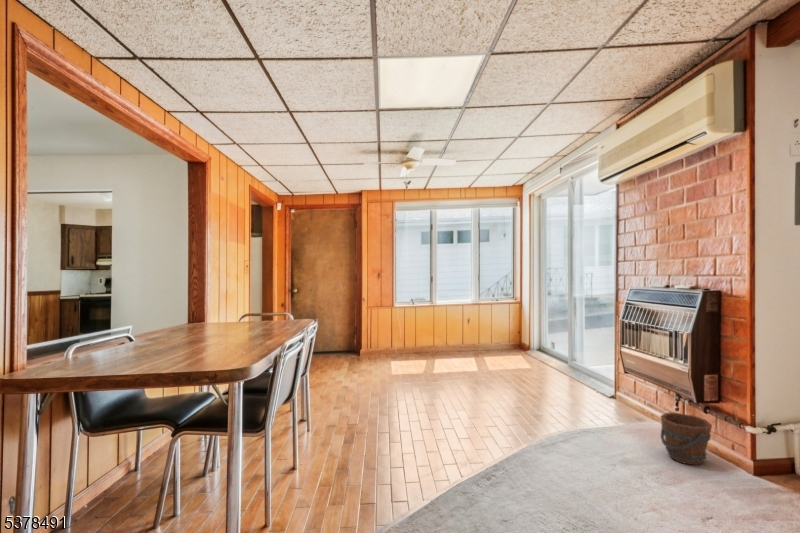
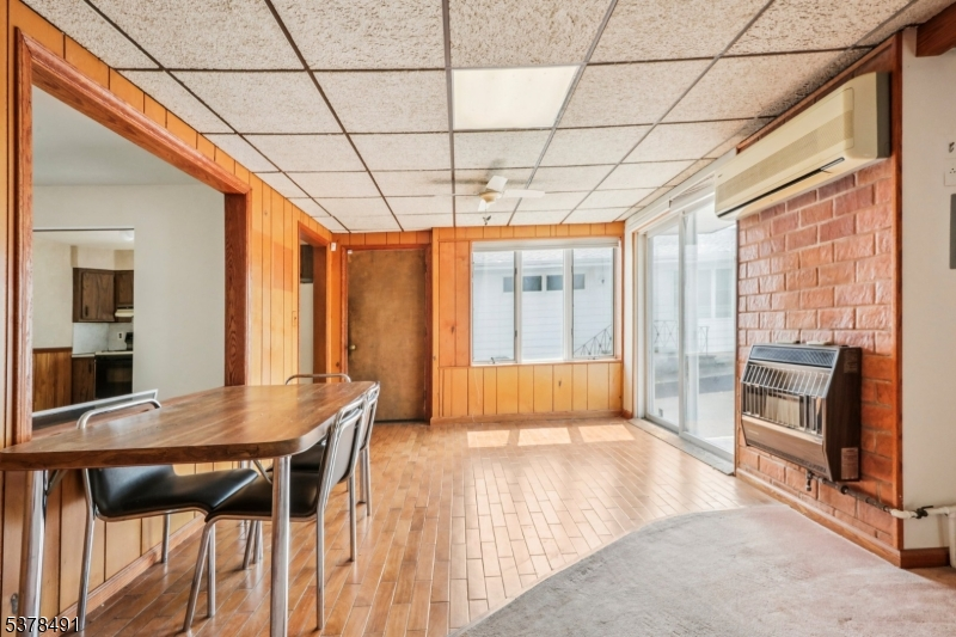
- bucket [660,411,713,466]
